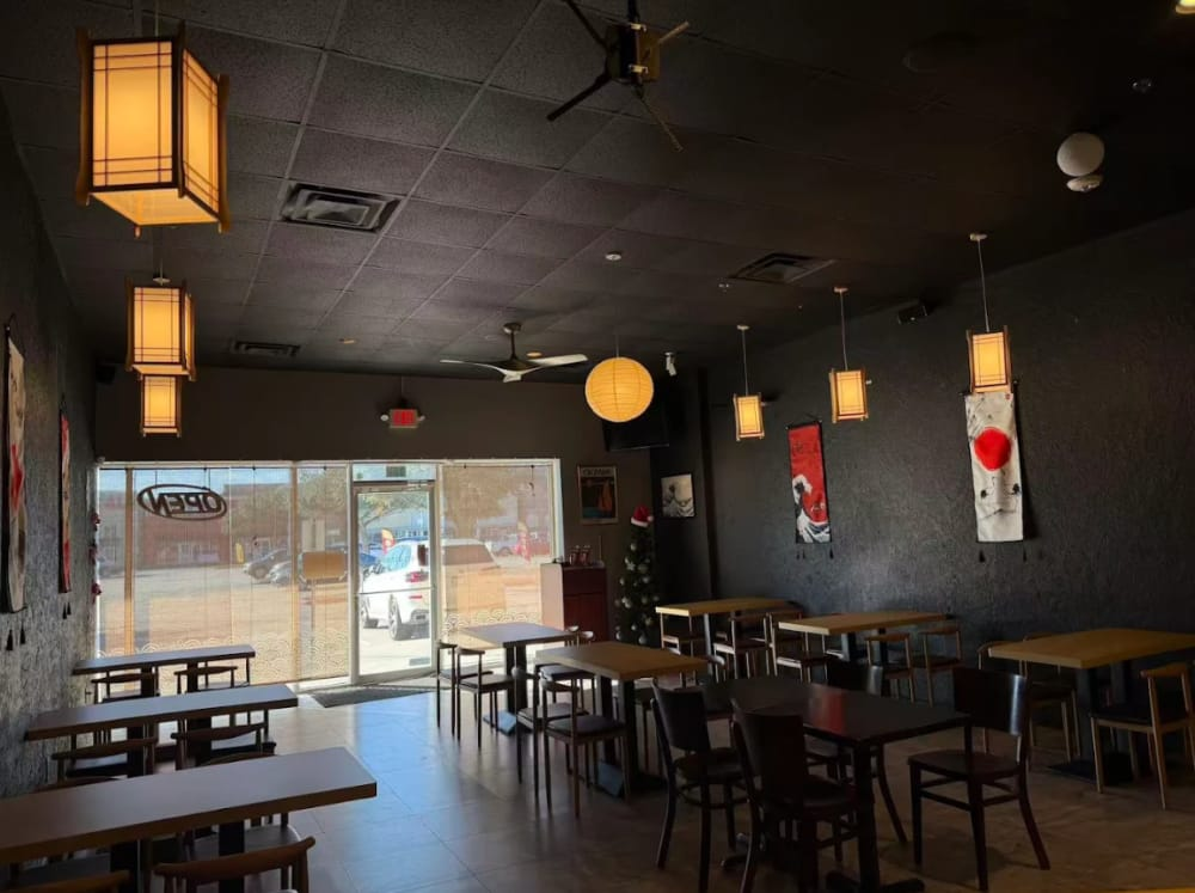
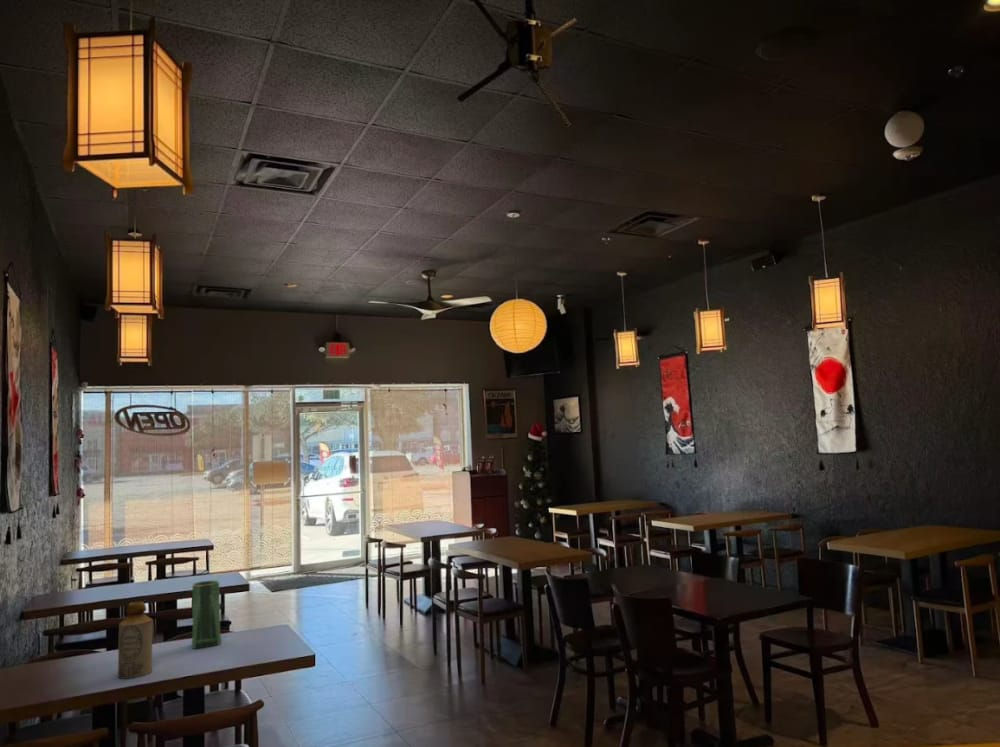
+ vase [191,579,222,650]
+ bottle [117,601,154,680]
